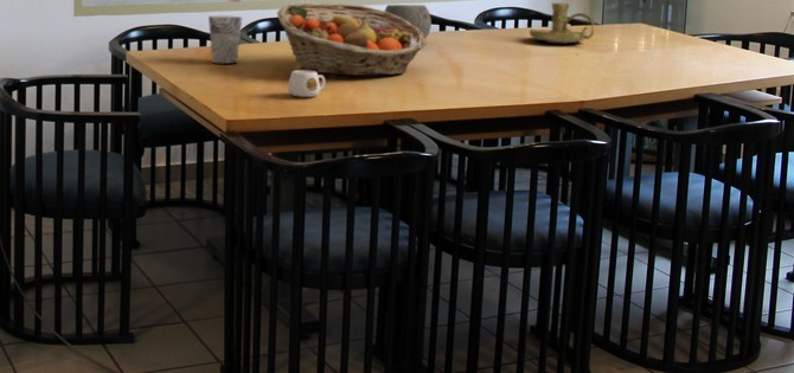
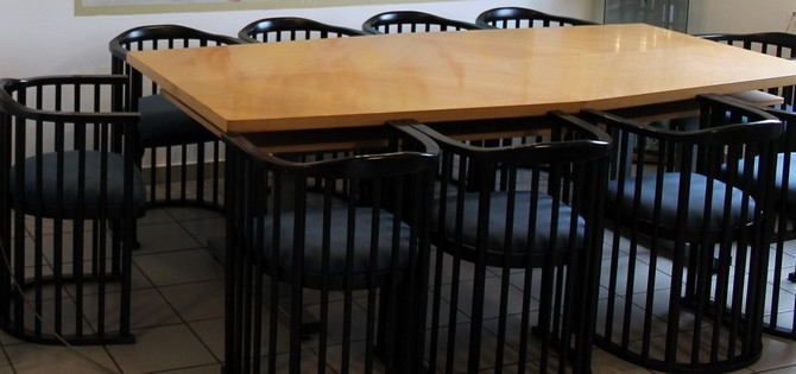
- bowl [383,4,433,39]
- candle holder [527,1,596,45]
- fruit basket [276,2,428,77]
- mug [287,70,326,98]
- cup [207,14,243,65]
